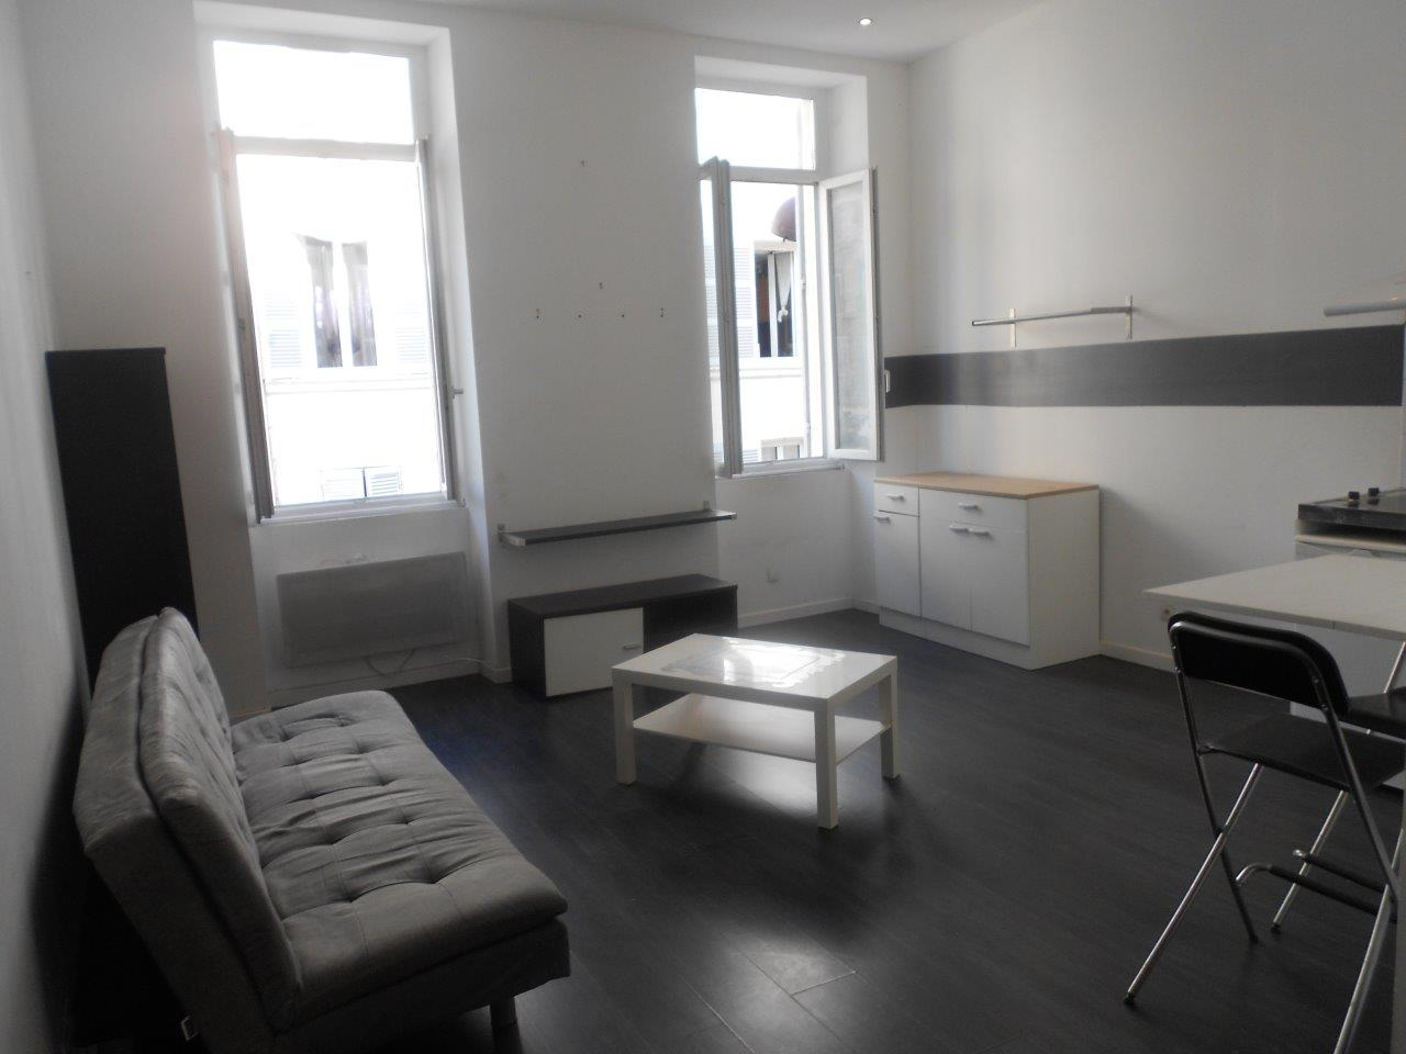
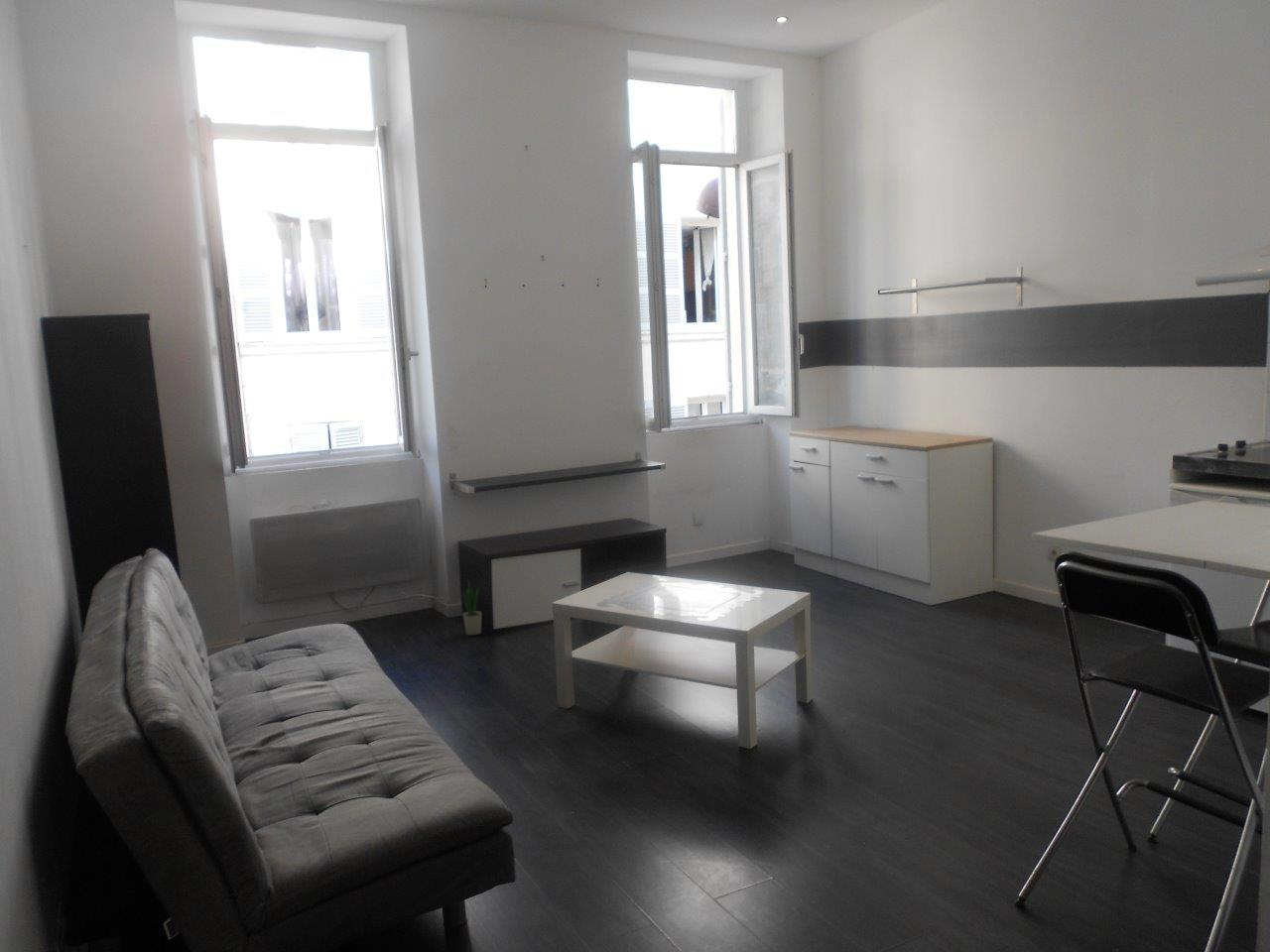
+ potted plant [461,577,483,637]
